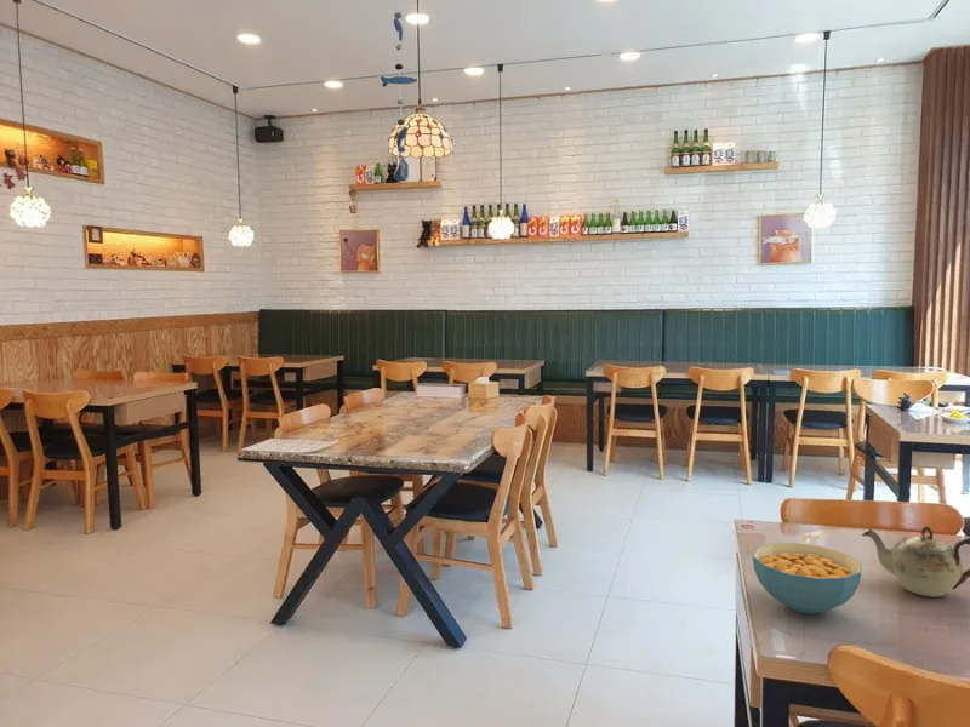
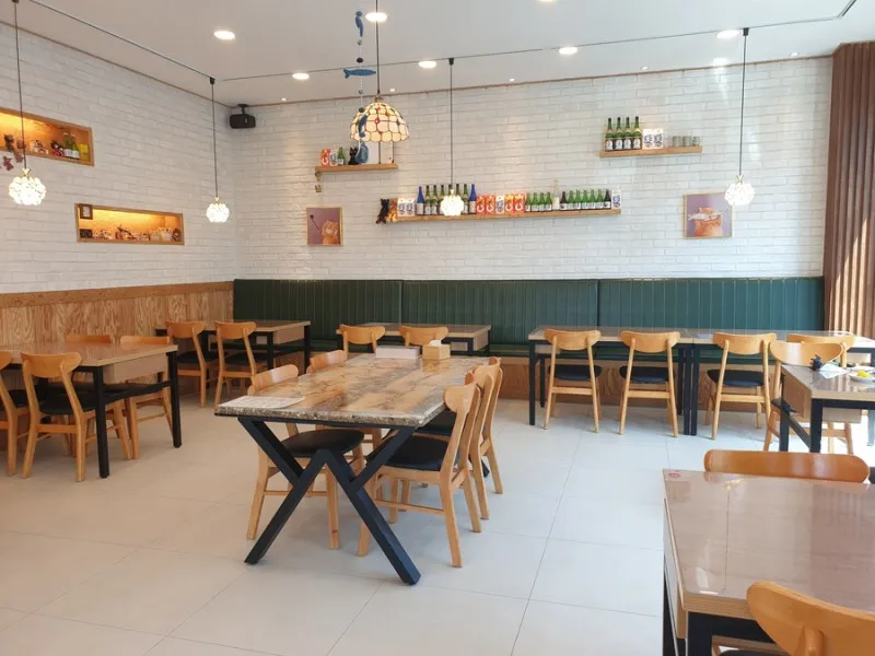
- teapot [861,525,970,599]
- cereal bowl [752,542,862,614]
